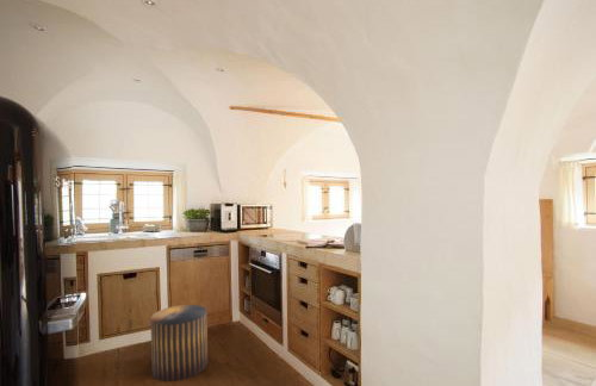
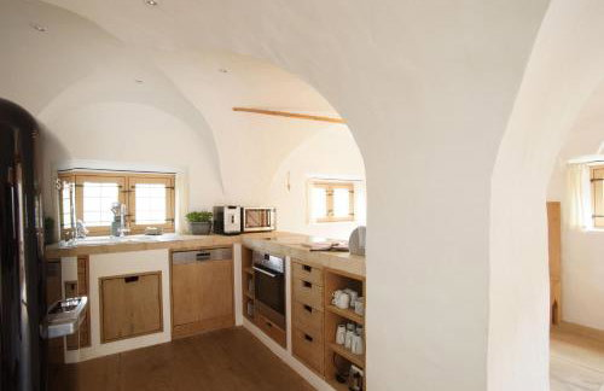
- stool [149,304,209,382]
